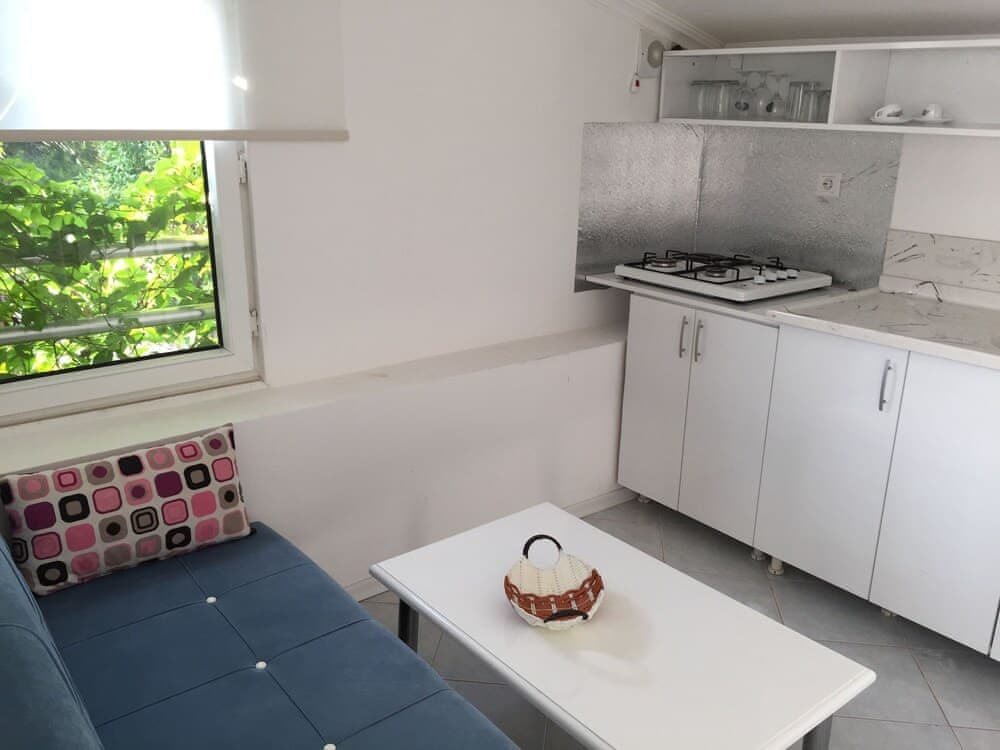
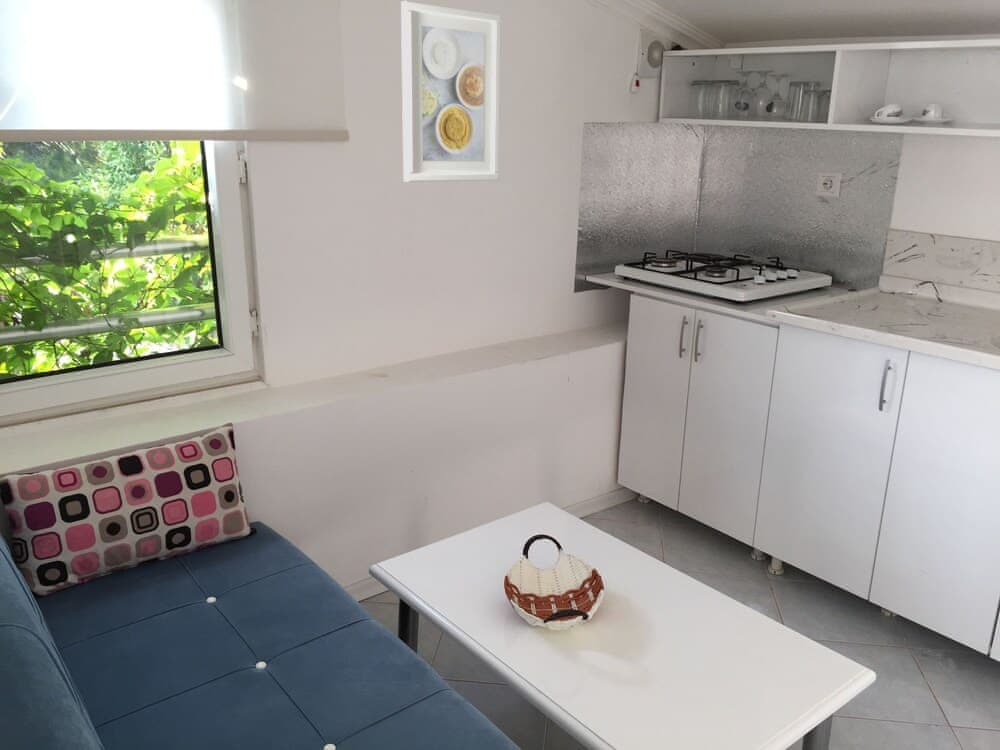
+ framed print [400,0,502,183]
